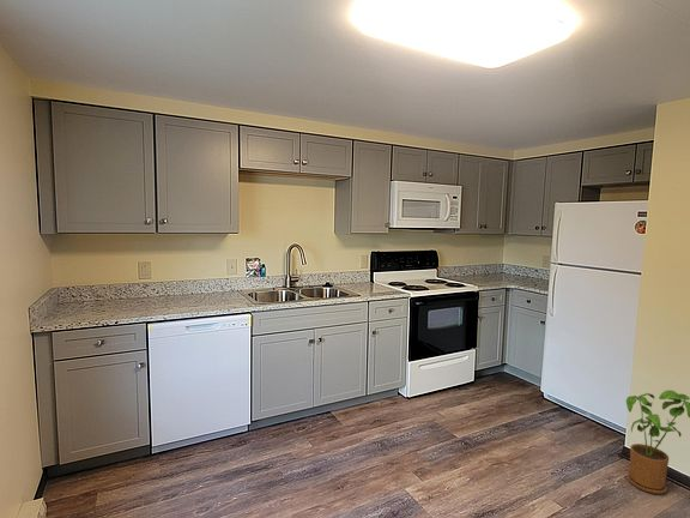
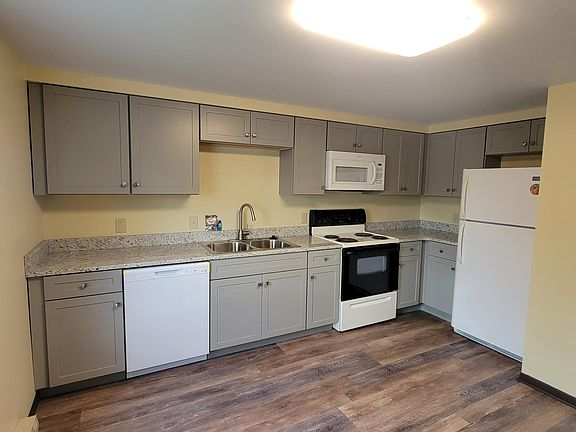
- house plant [625,389,690,495]
